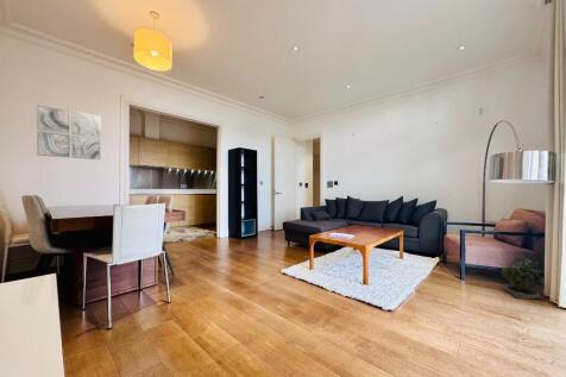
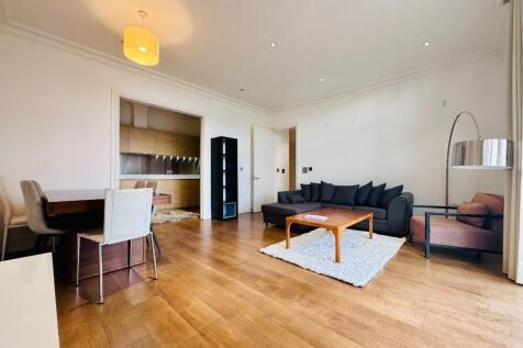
- potted plant [499,256,546,301]
- wall art [36,103,101,161]
